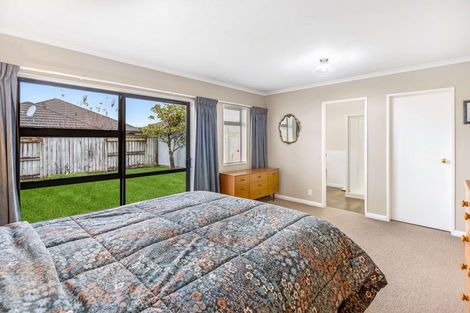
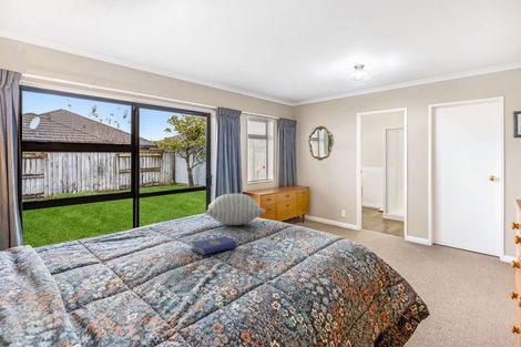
+ pillow [205,193,266,226]
+ hardcover book [190,235,237,256]
